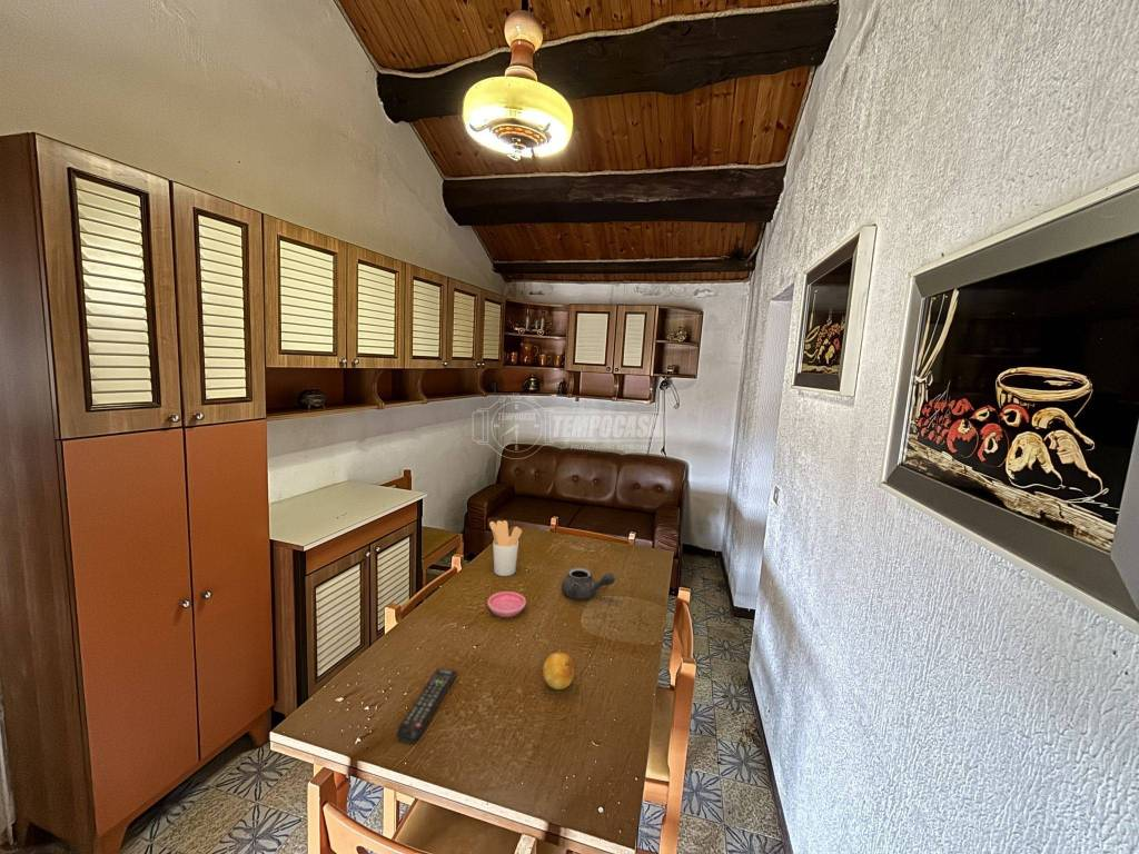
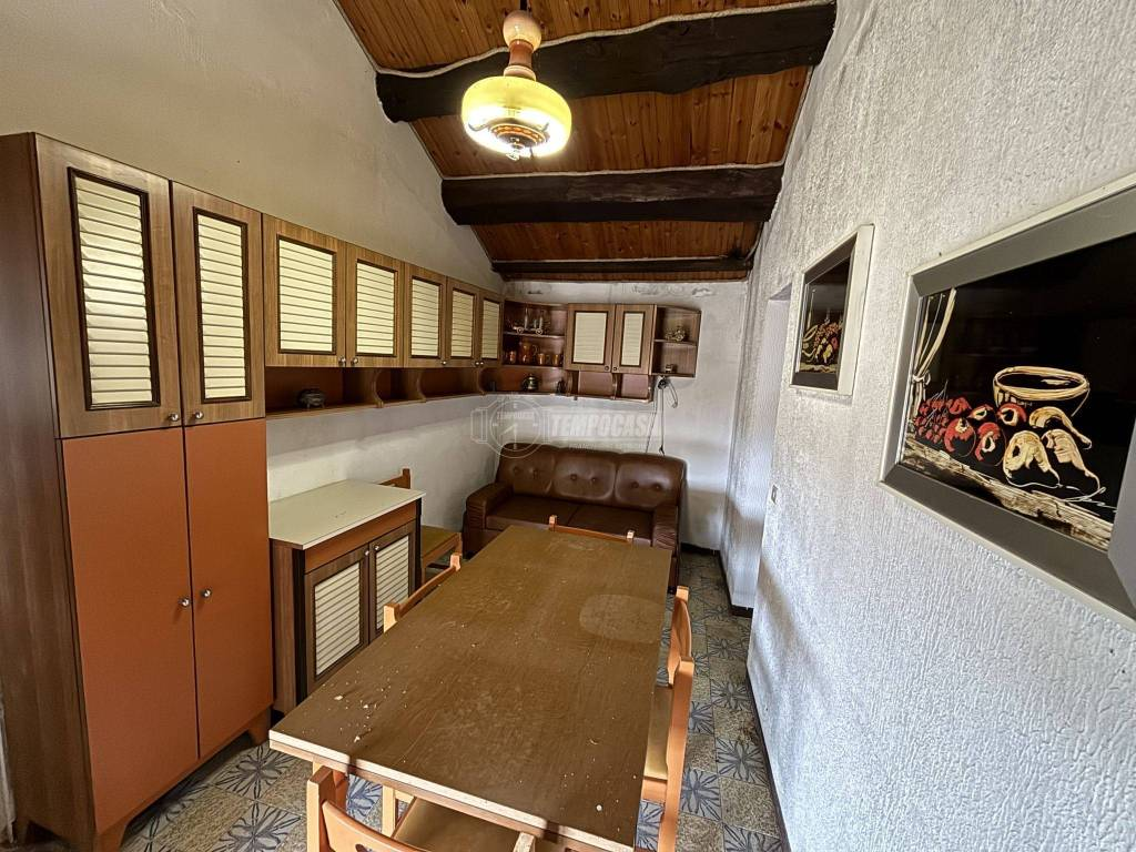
- saucer [486,590,527,618]
- fruit [542,652,575,691]
- remote control [396,667,458,745]
- utensil holder [488,519,523,577]
- teapot [561,566,616,599]
